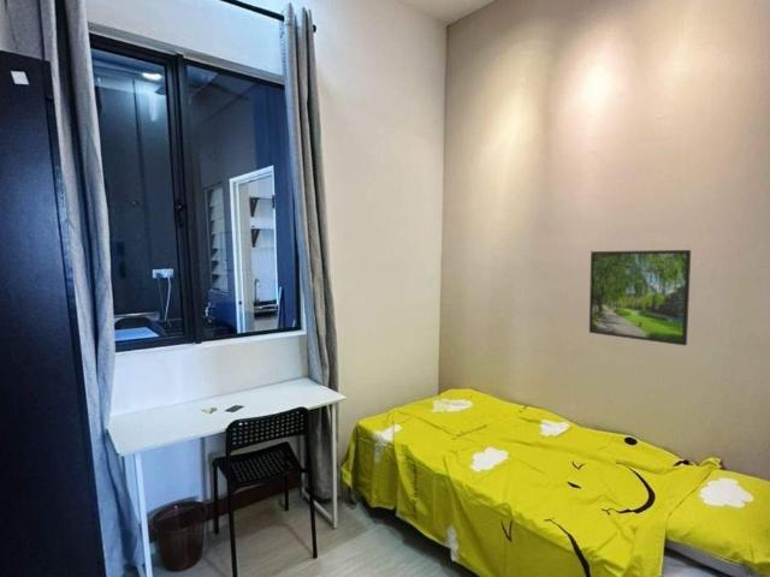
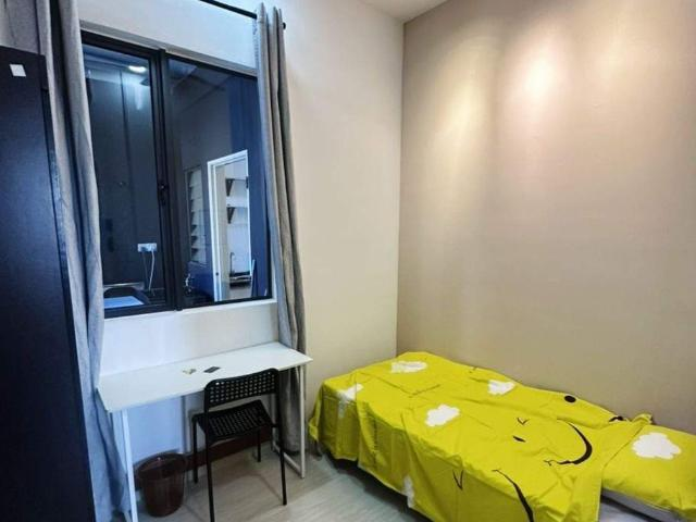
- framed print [588,249,692,347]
